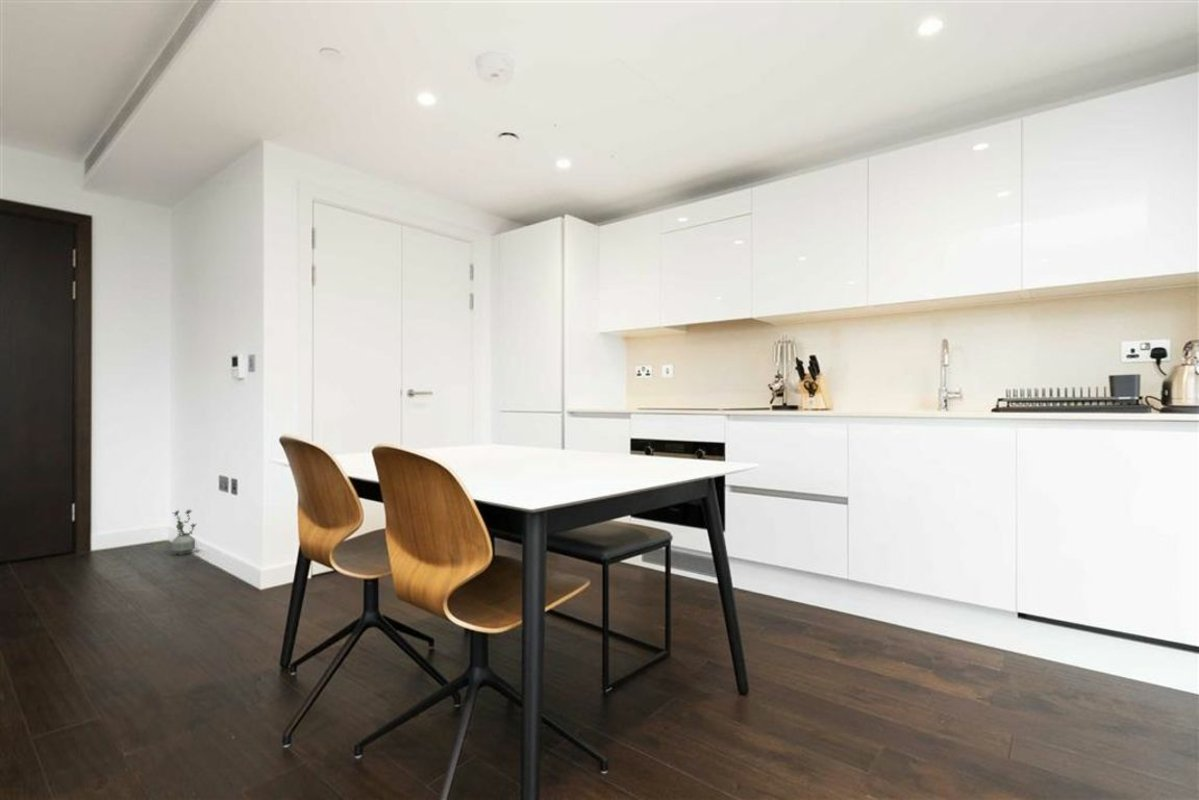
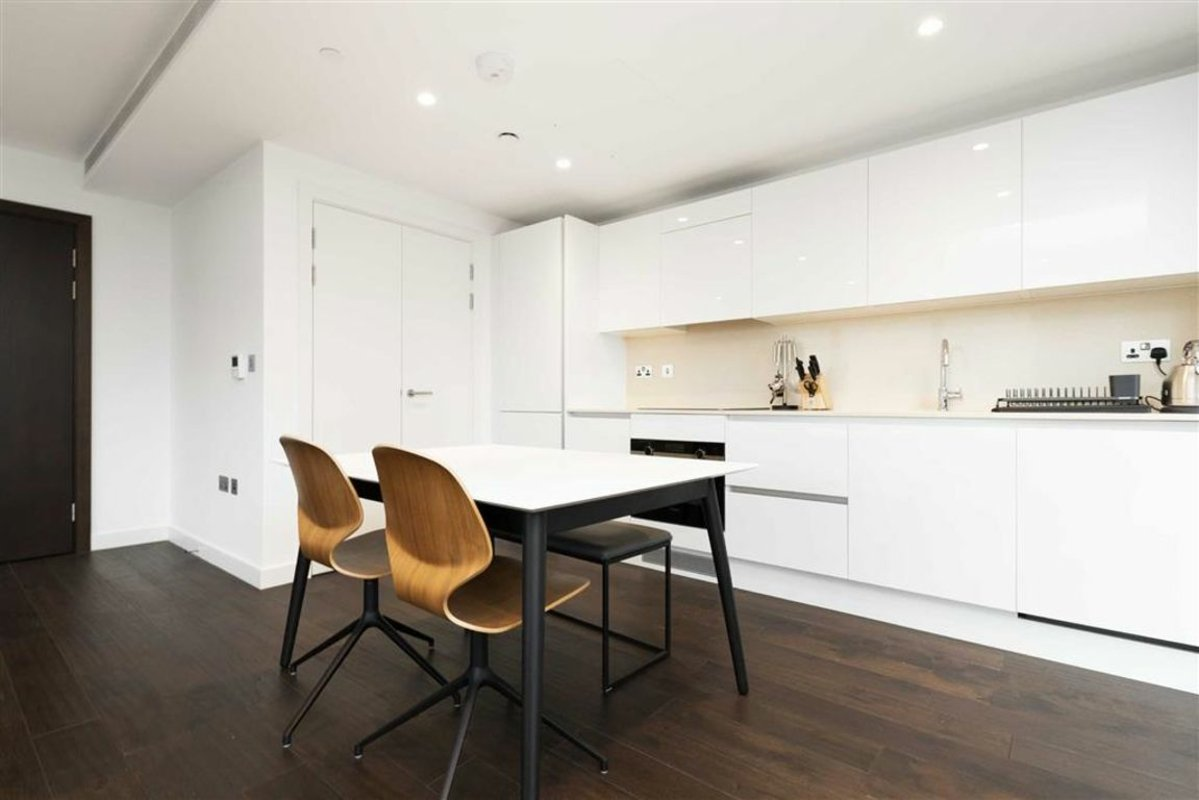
- potted plant [170,508,197,556]
